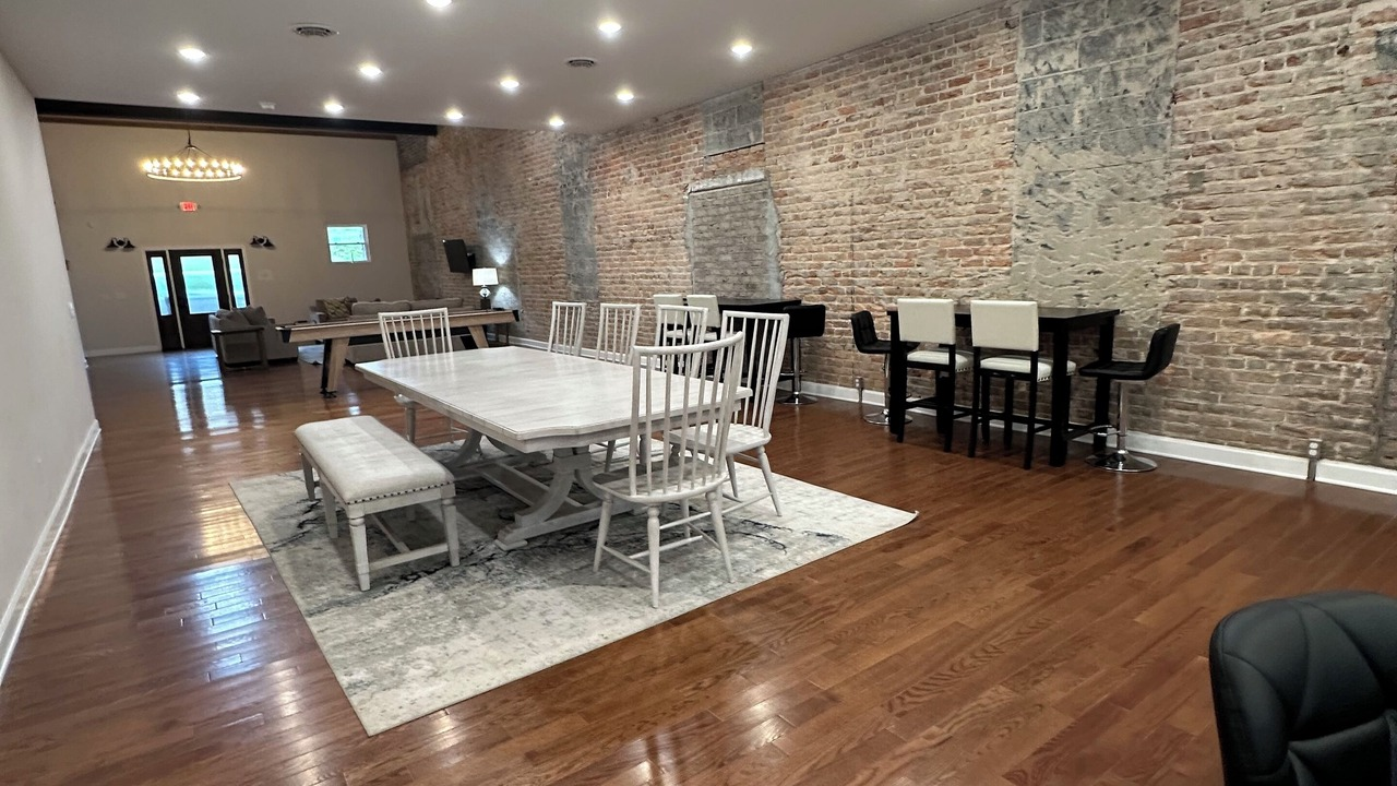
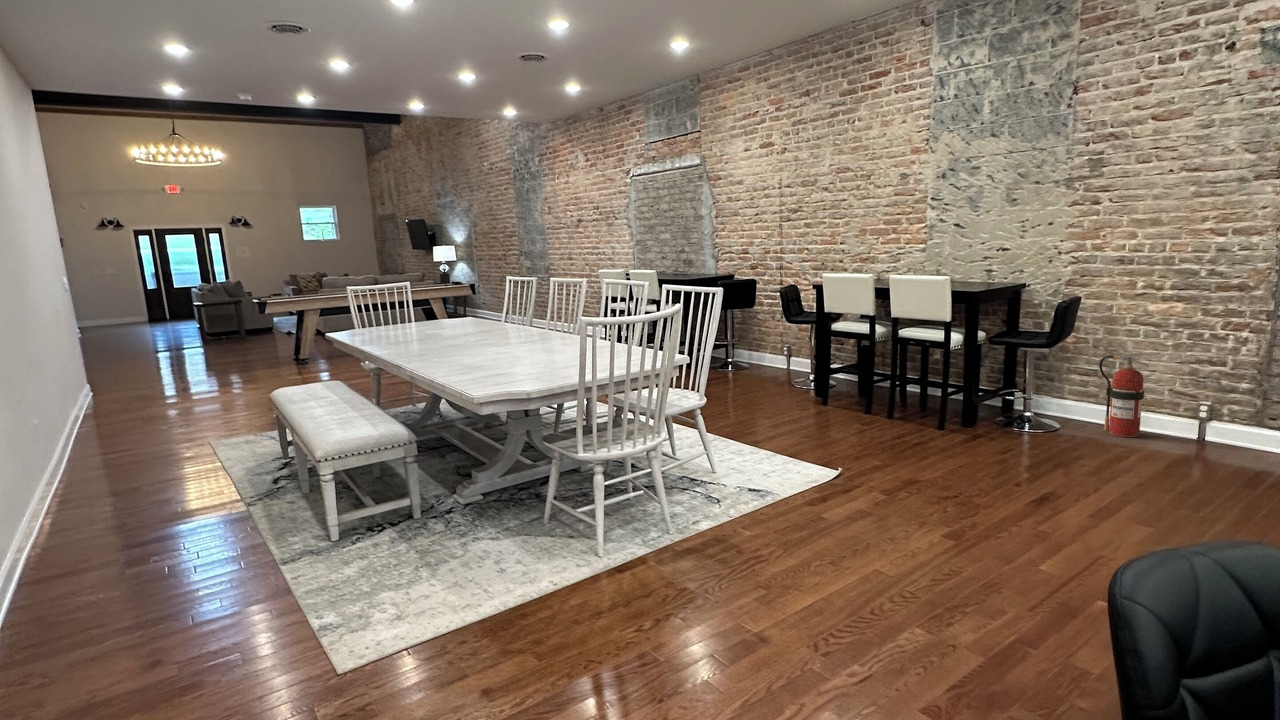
+ fire extinguisher [1098,351,1162,438]
